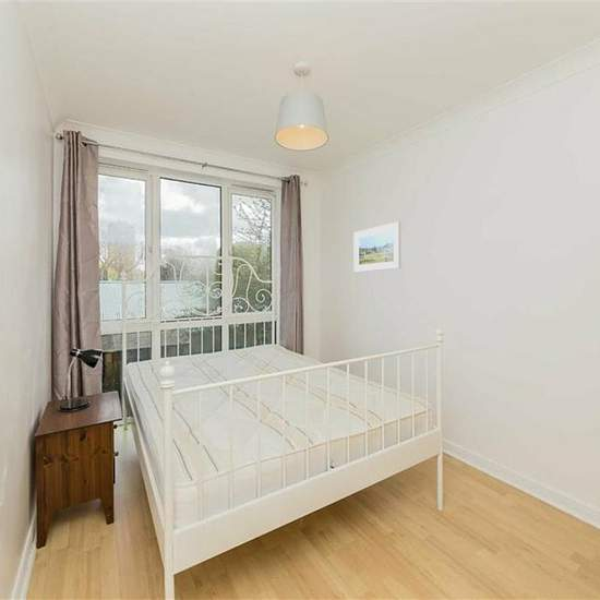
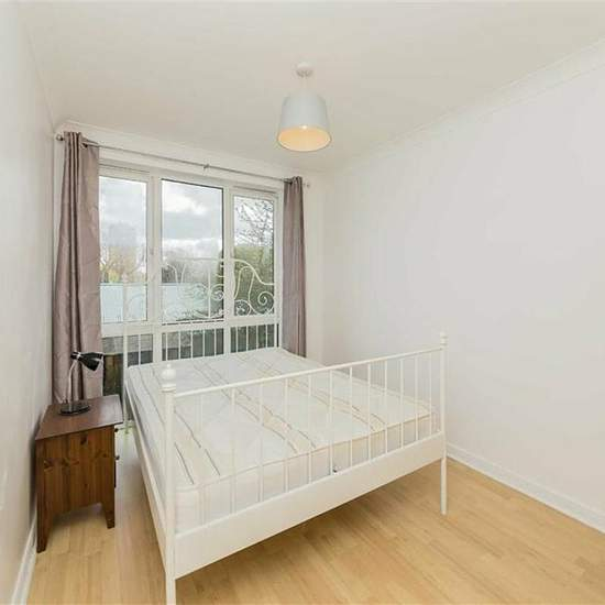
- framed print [353,220,401,274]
